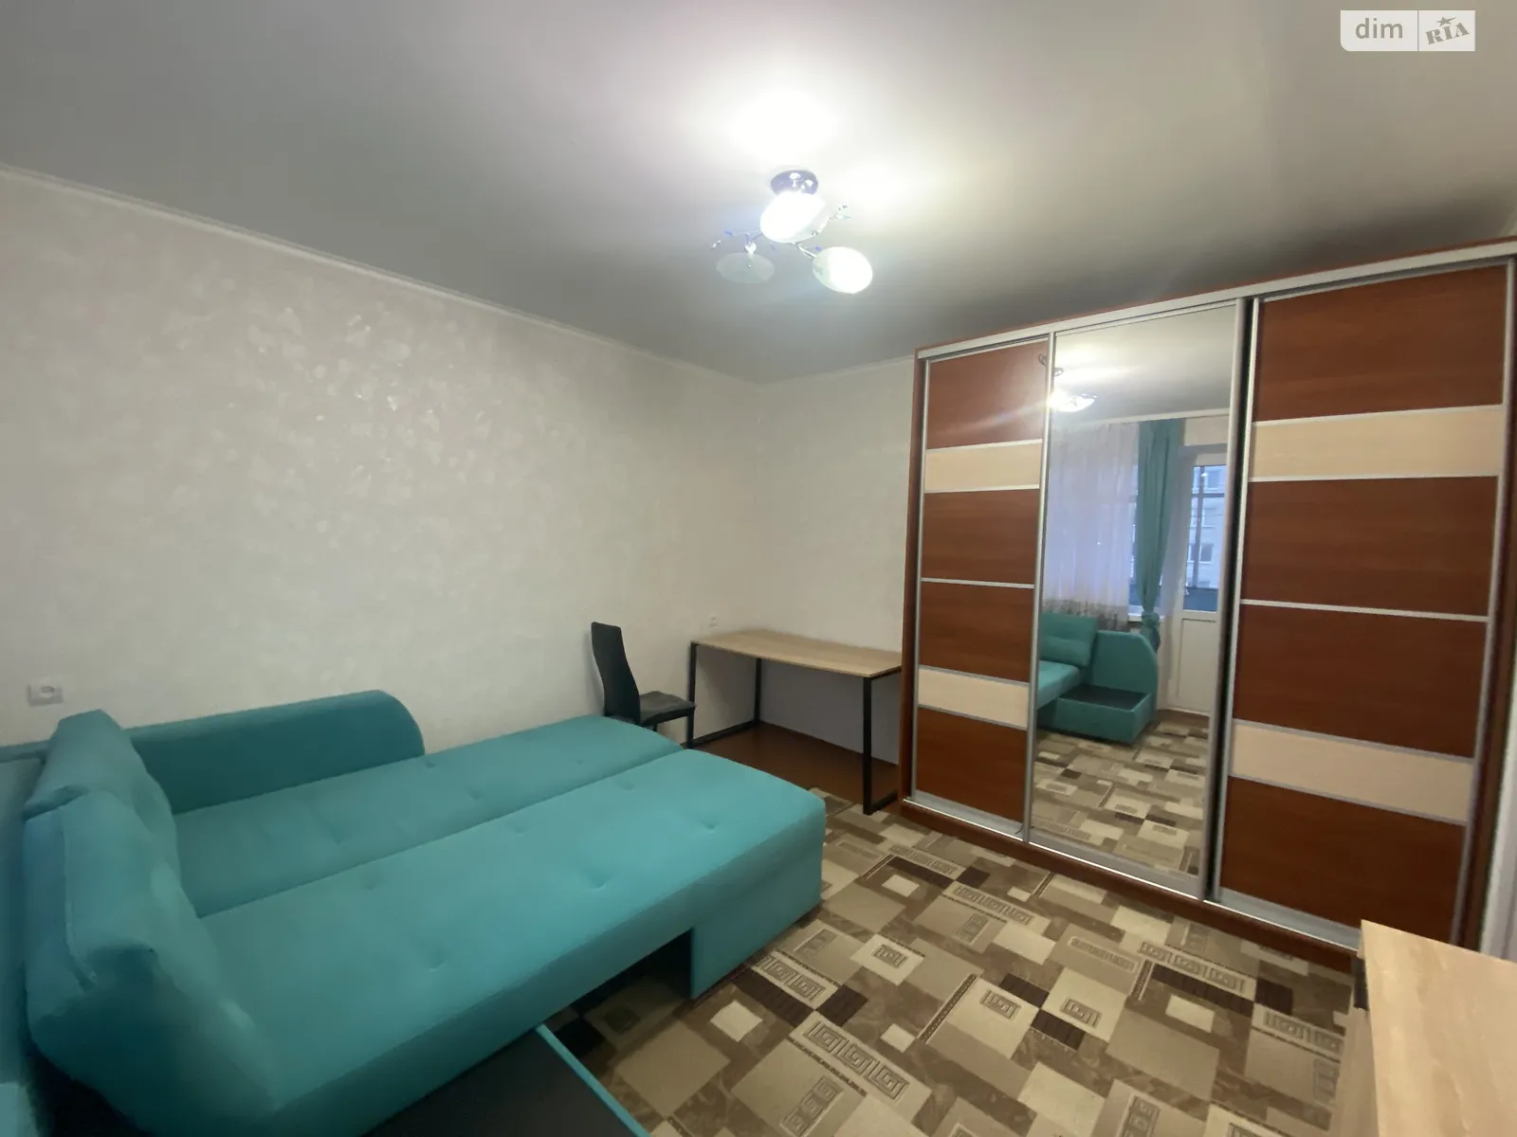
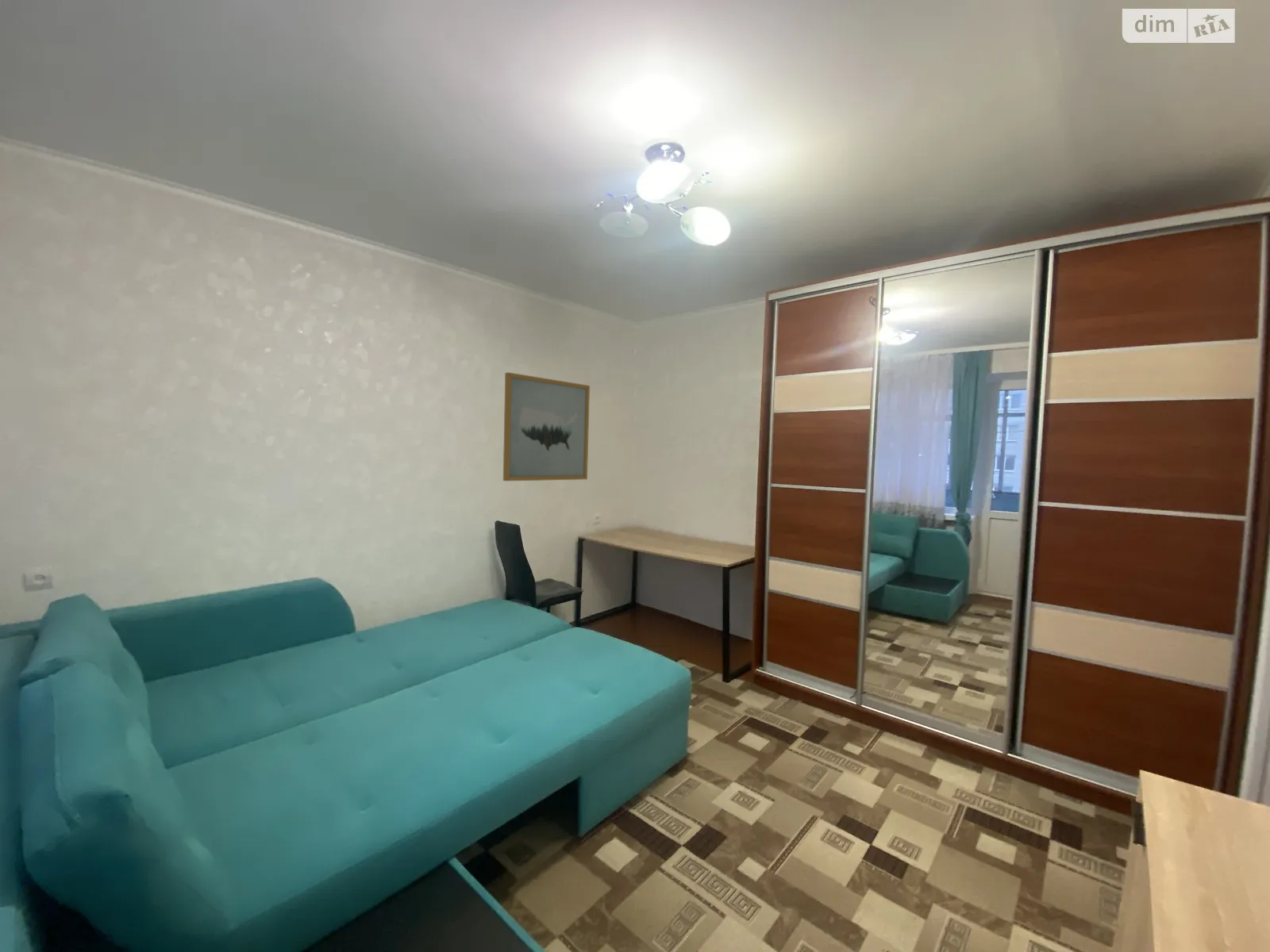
+ wall art [502,371,591,482]
